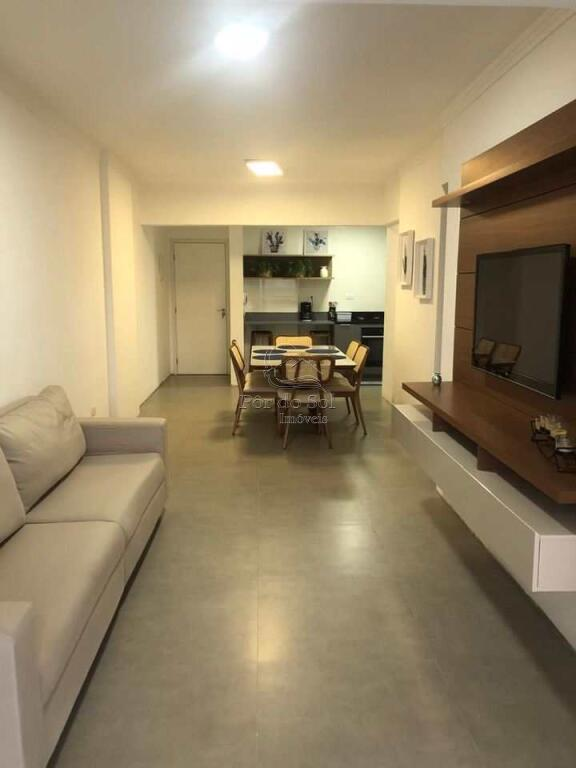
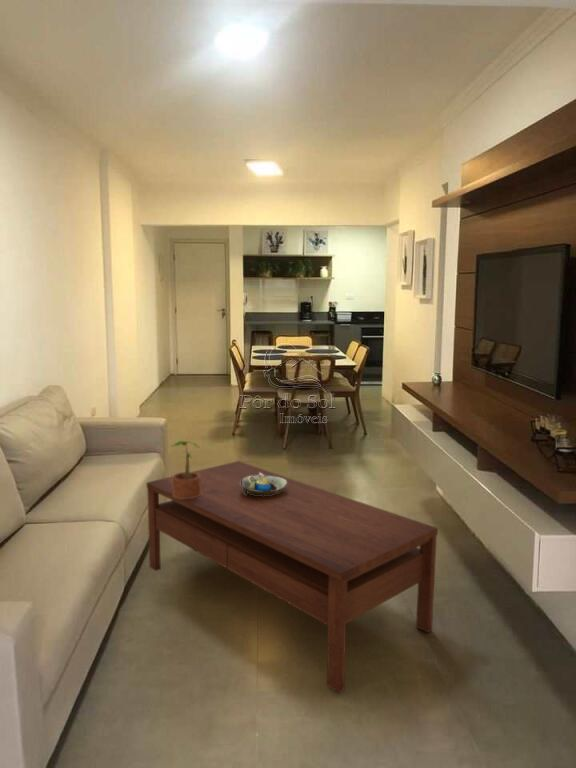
+ coffee table [146,460,439,694]
+ decorative bowl [240,472,288,496]
+ potted plant [171,440,201,499]
